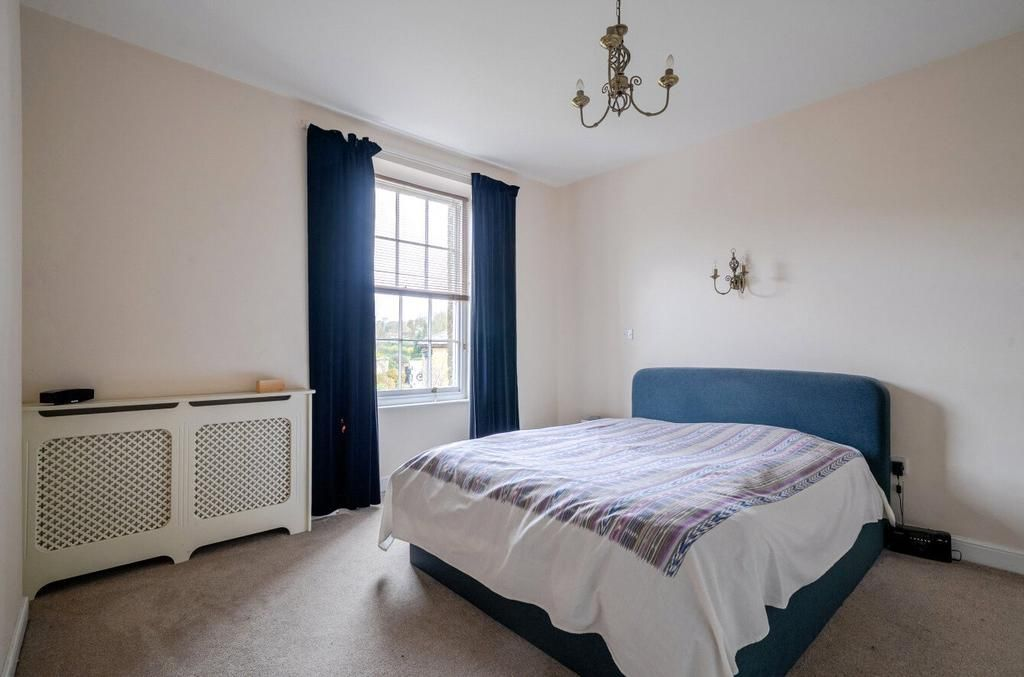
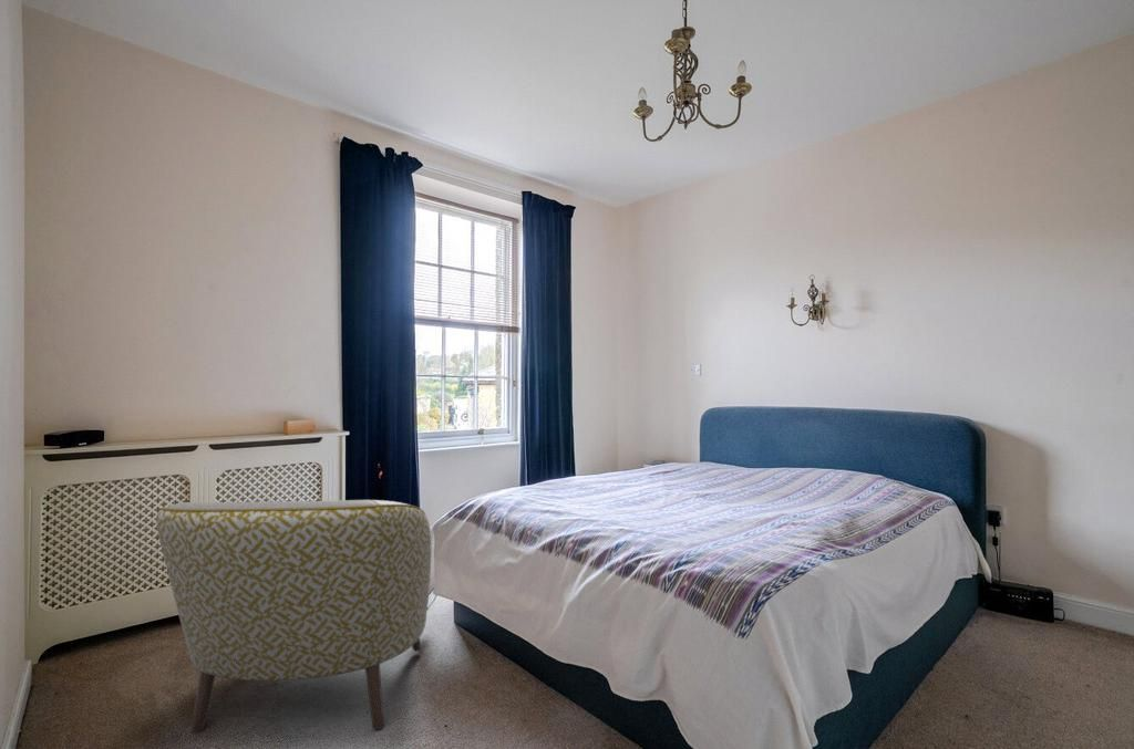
+ armchair [155,499,432,735]
